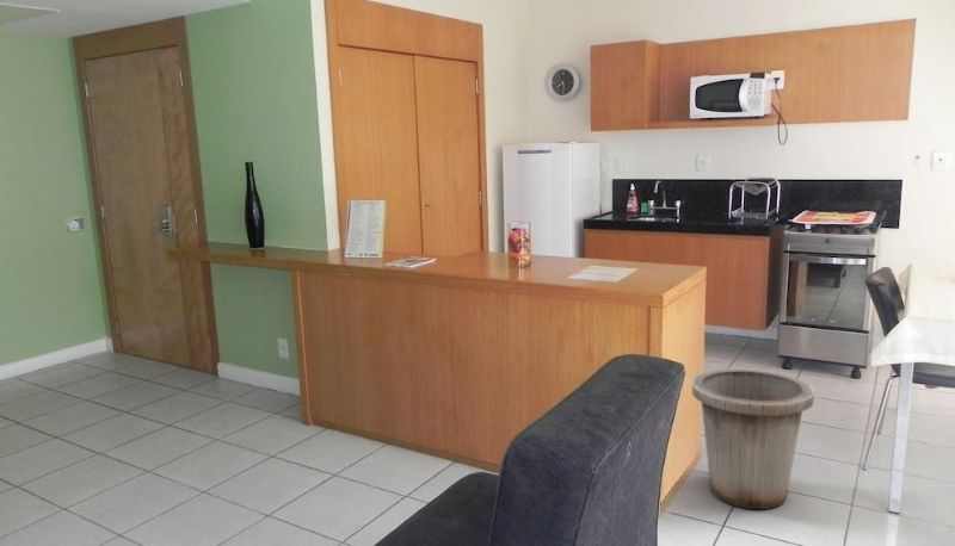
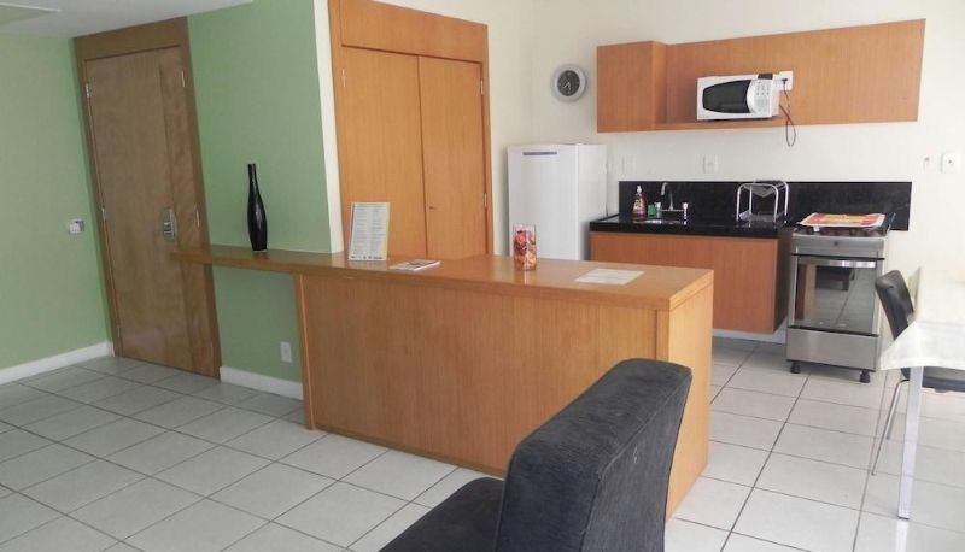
- trash can [691,367,815,510]
